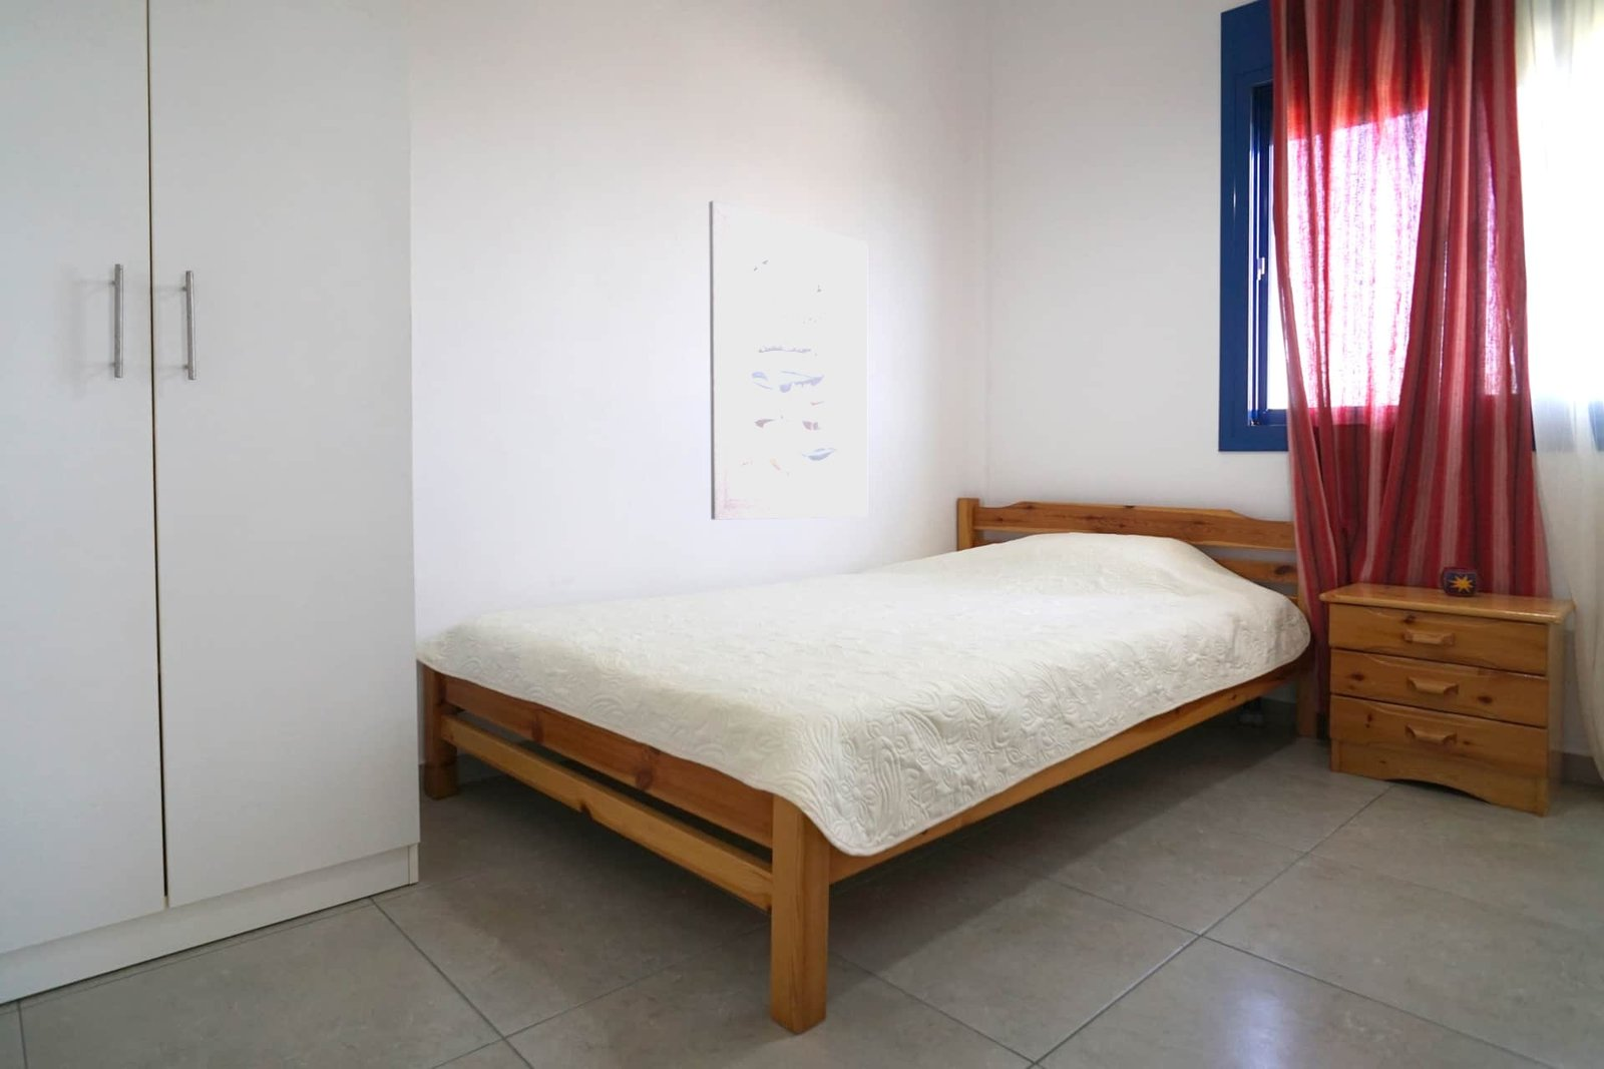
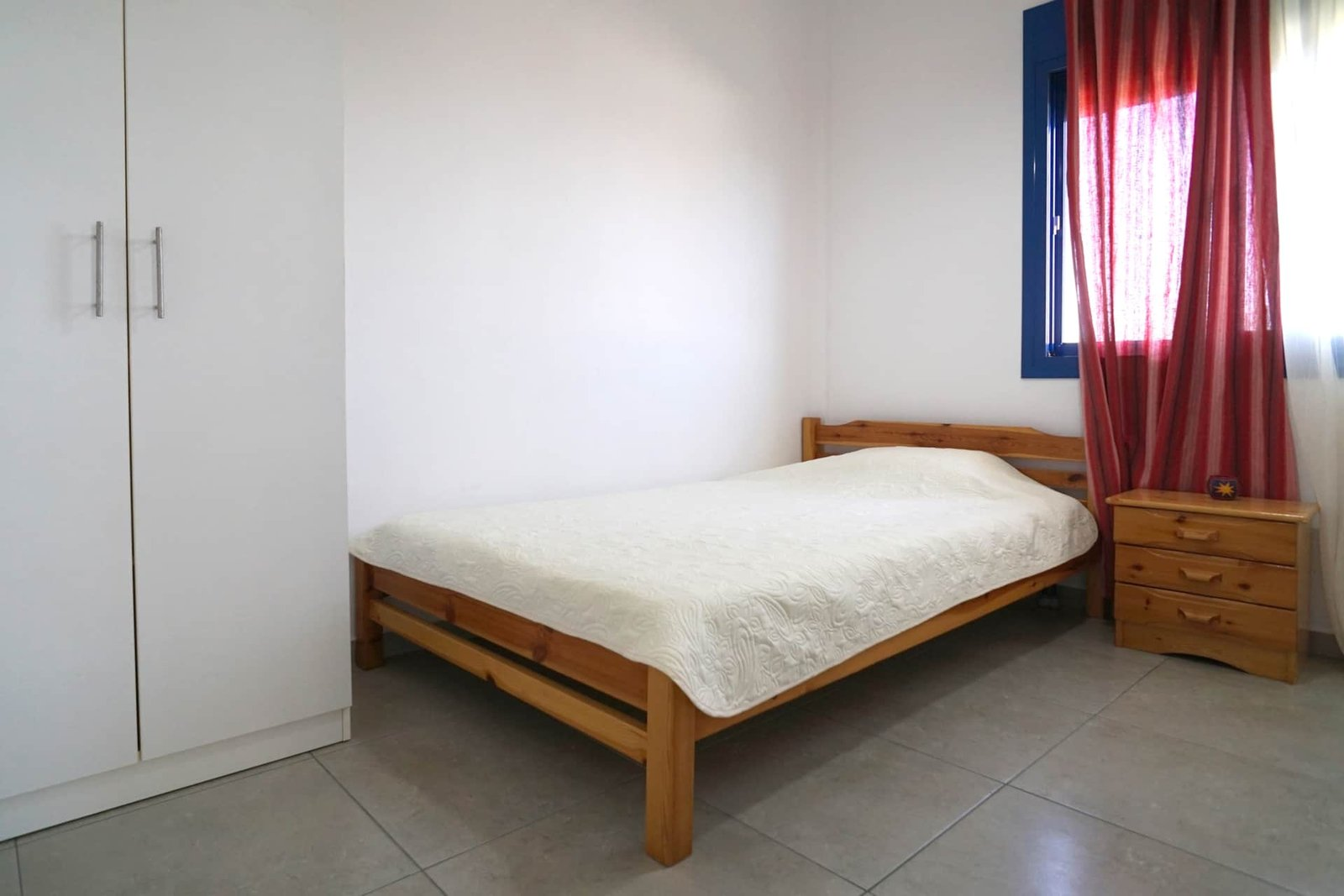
- wall art [708,199,868,521]
